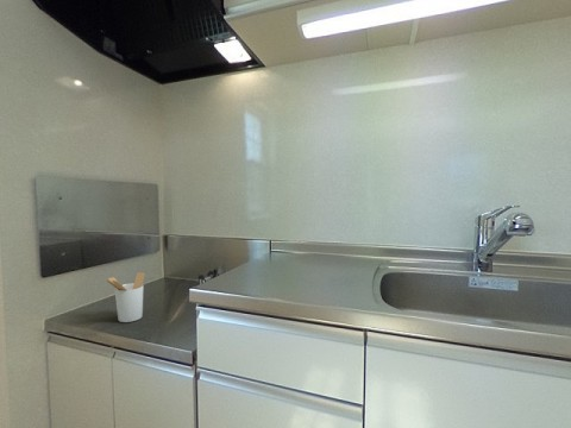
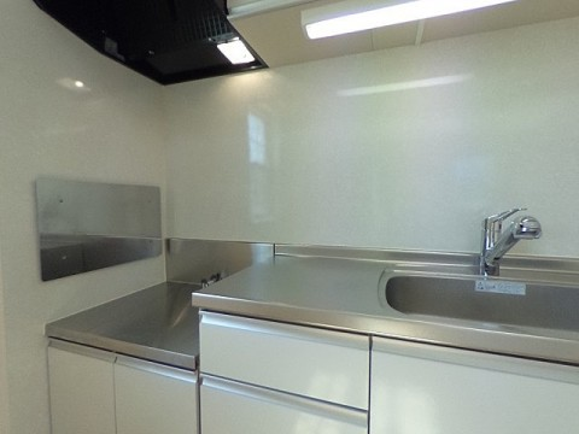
- utensil holder [106,271,146,323]
